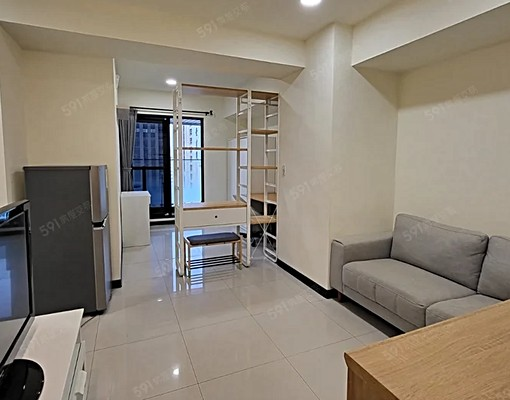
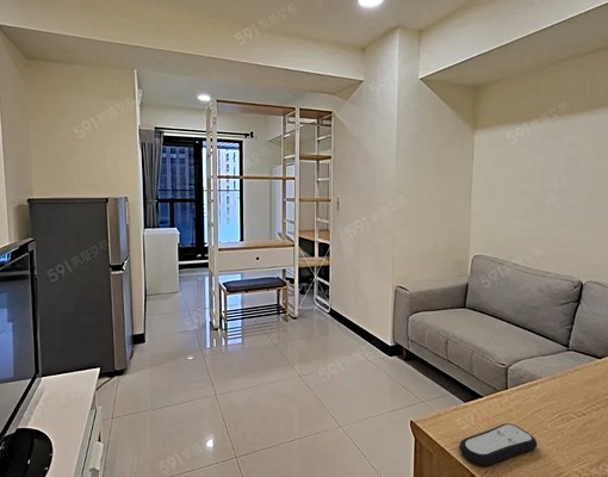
+ remote control [458,422,538,466]
